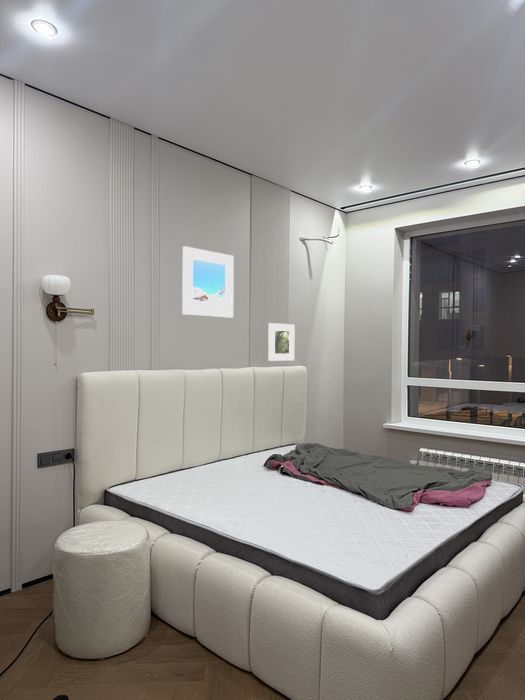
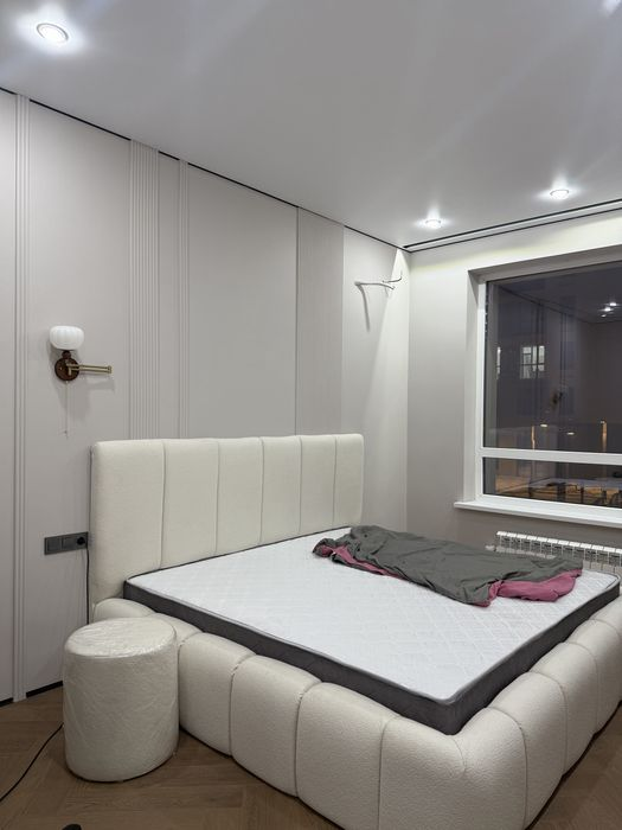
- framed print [267,322,296,362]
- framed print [181,245,235,319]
